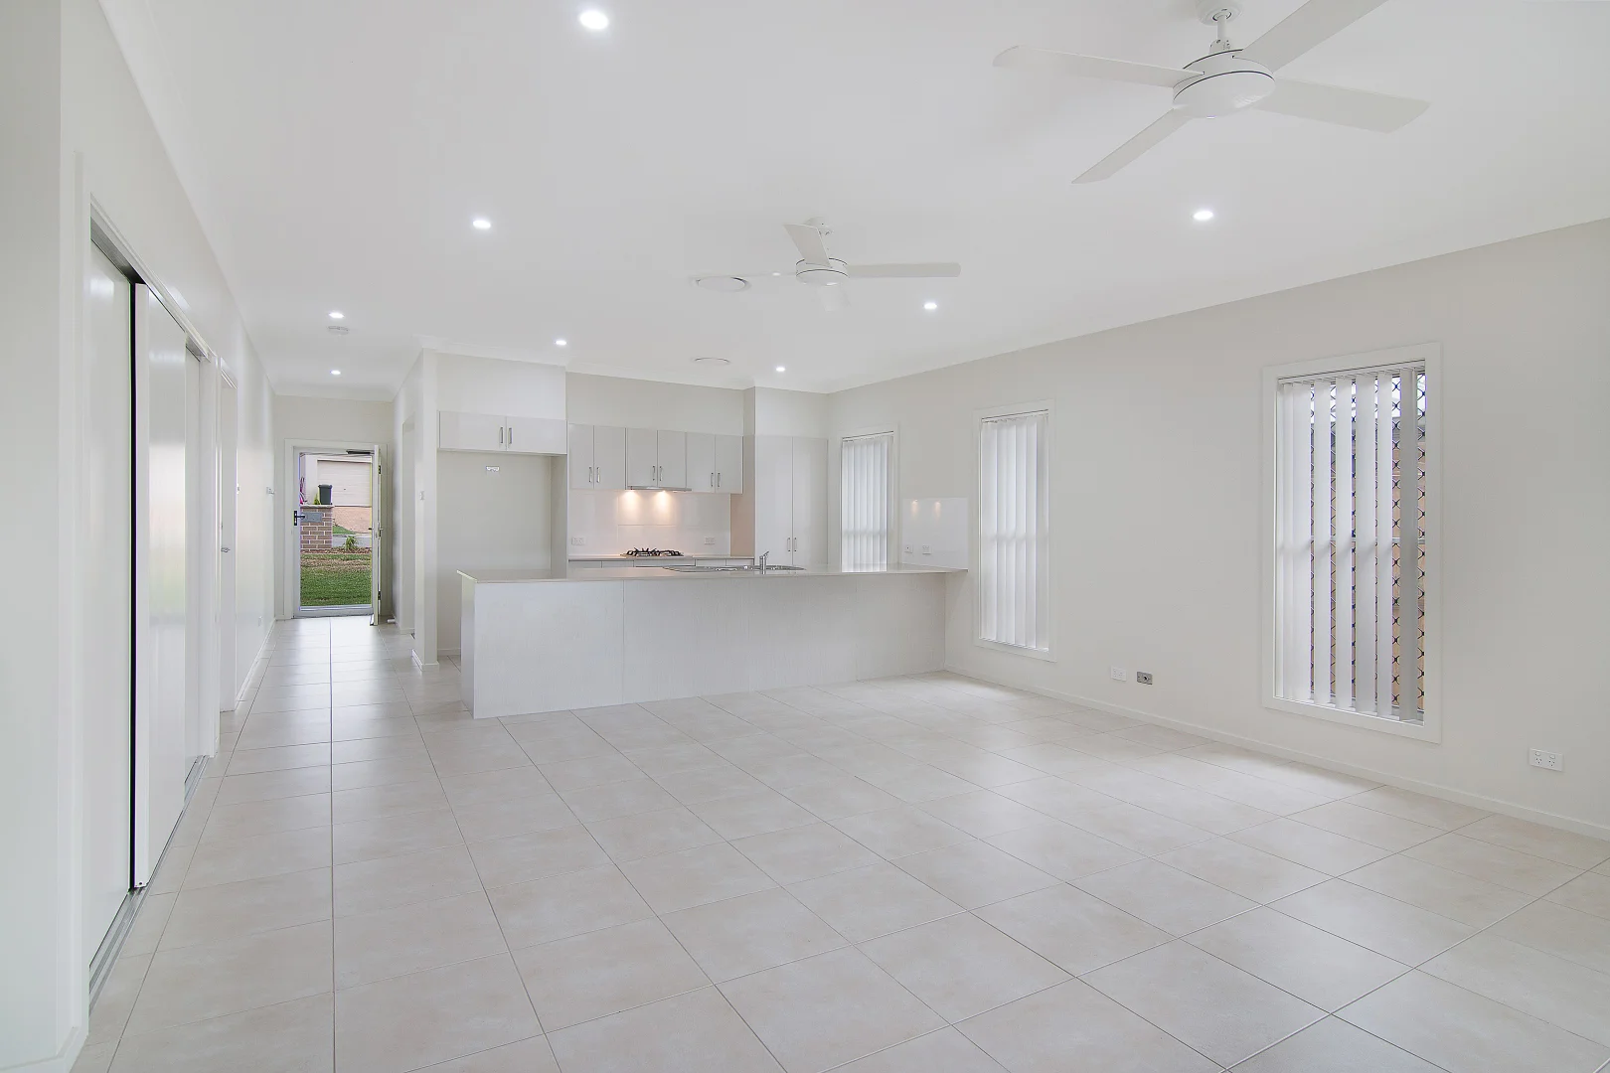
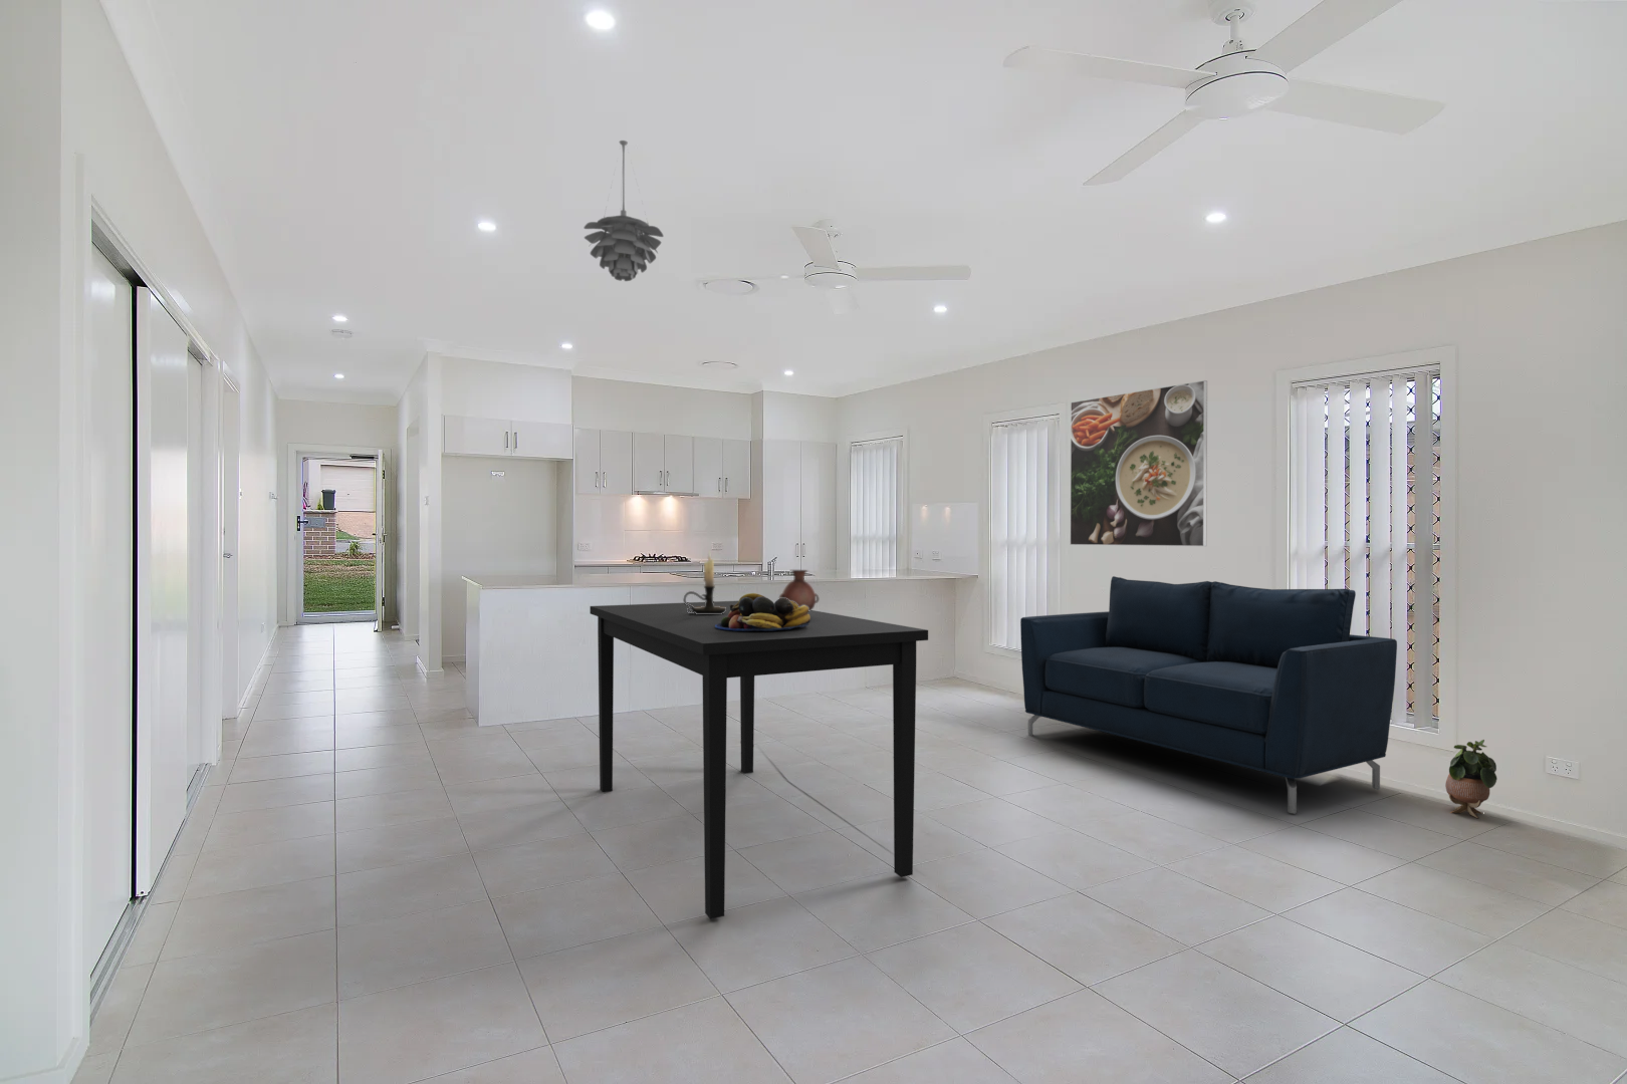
+ pendant light [582,139,665,282]
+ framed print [1070,380,1208,547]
+ dining table [588,600,929,919]
+ potted plant [1444,739,1499,819]
+ sofa [1019,575,1398,814]
+ vase [778,569,820,611]
+ fruit bowl [715,592,811,632]
+ candle holder [682,549,726,615]
